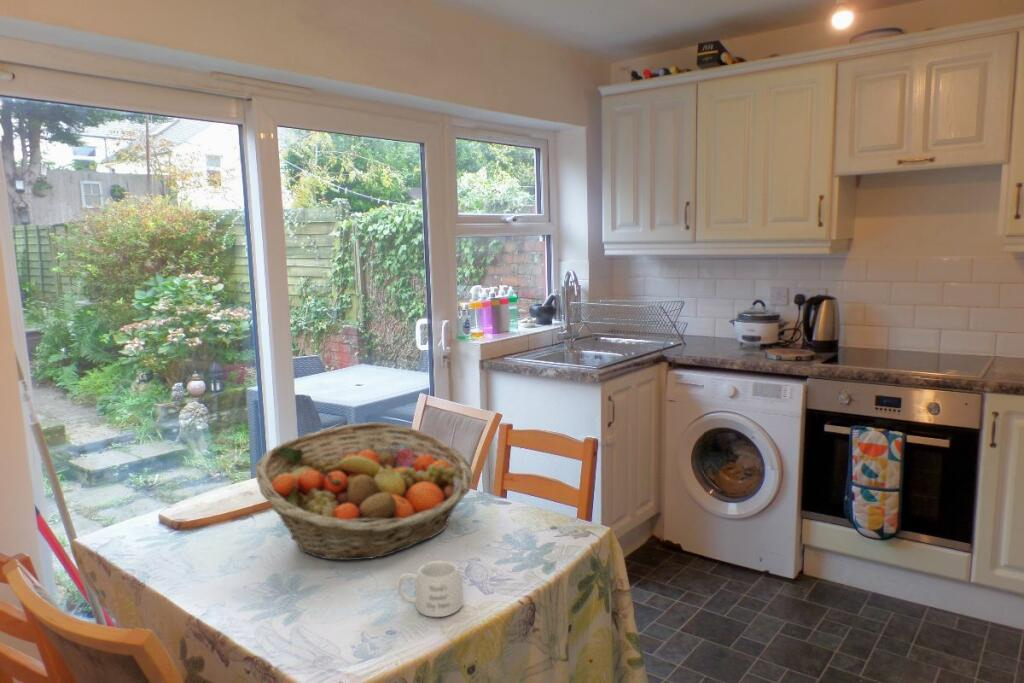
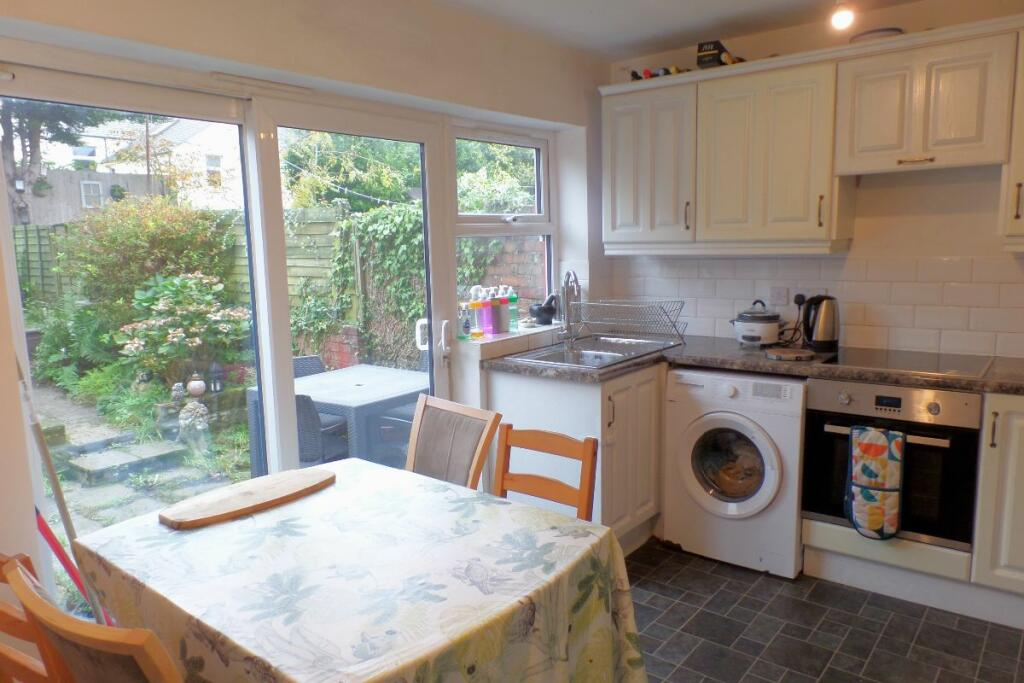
- fruit basket [254,421,475,561]
- mug [395,560,464,618]
